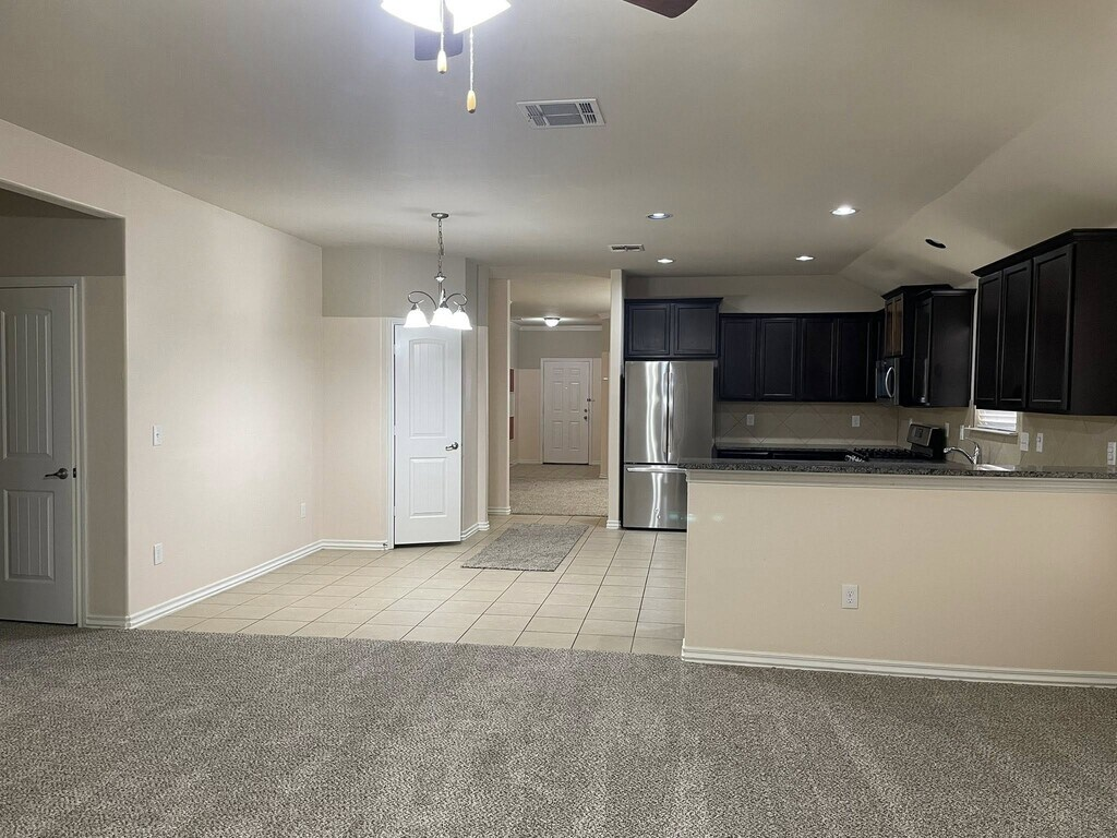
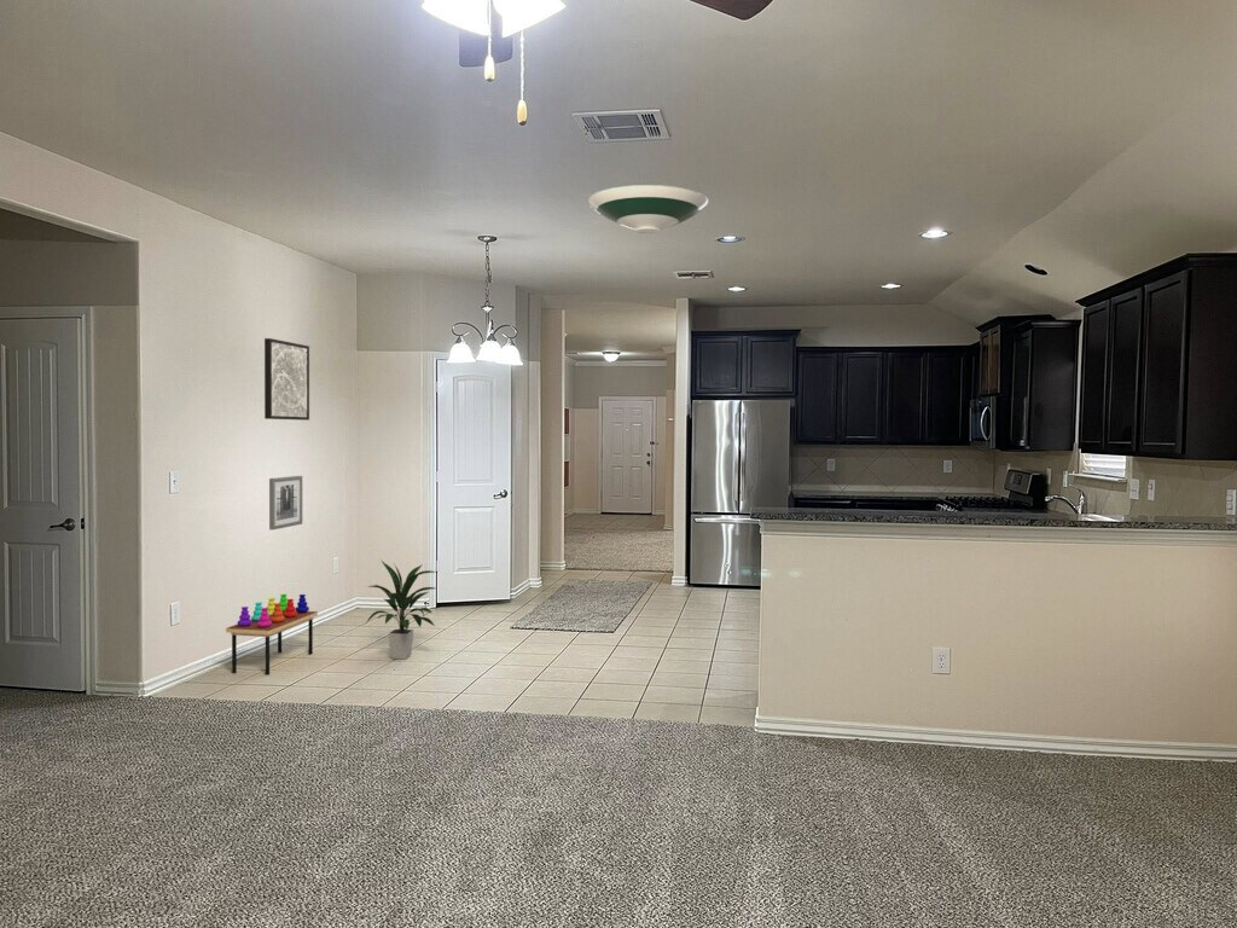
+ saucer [587,184,709,234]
+ indoor plant [365,558,440,661]
+ stacking toy [225,593,319,677]
+ wall art [268,475,303,530]
+ wall art [263,337,310,422]
